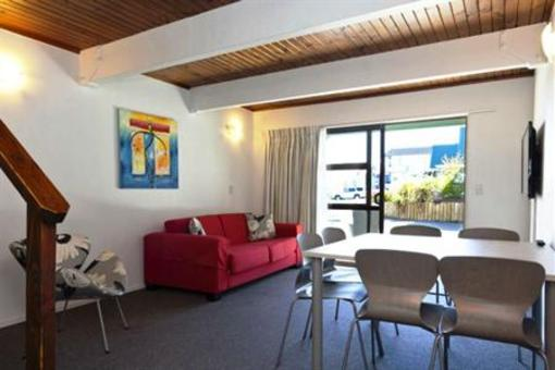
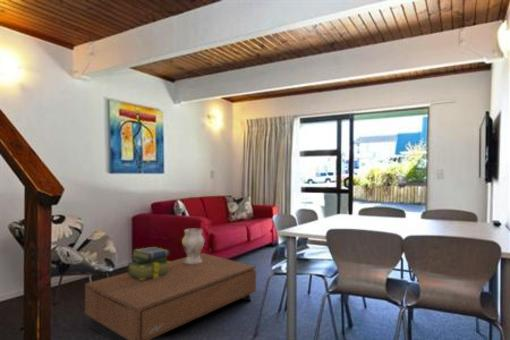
+ coffee table [84,252,257,340]
+ vase [181,227,205,264]
+ stack of books [127,246,171,280]
